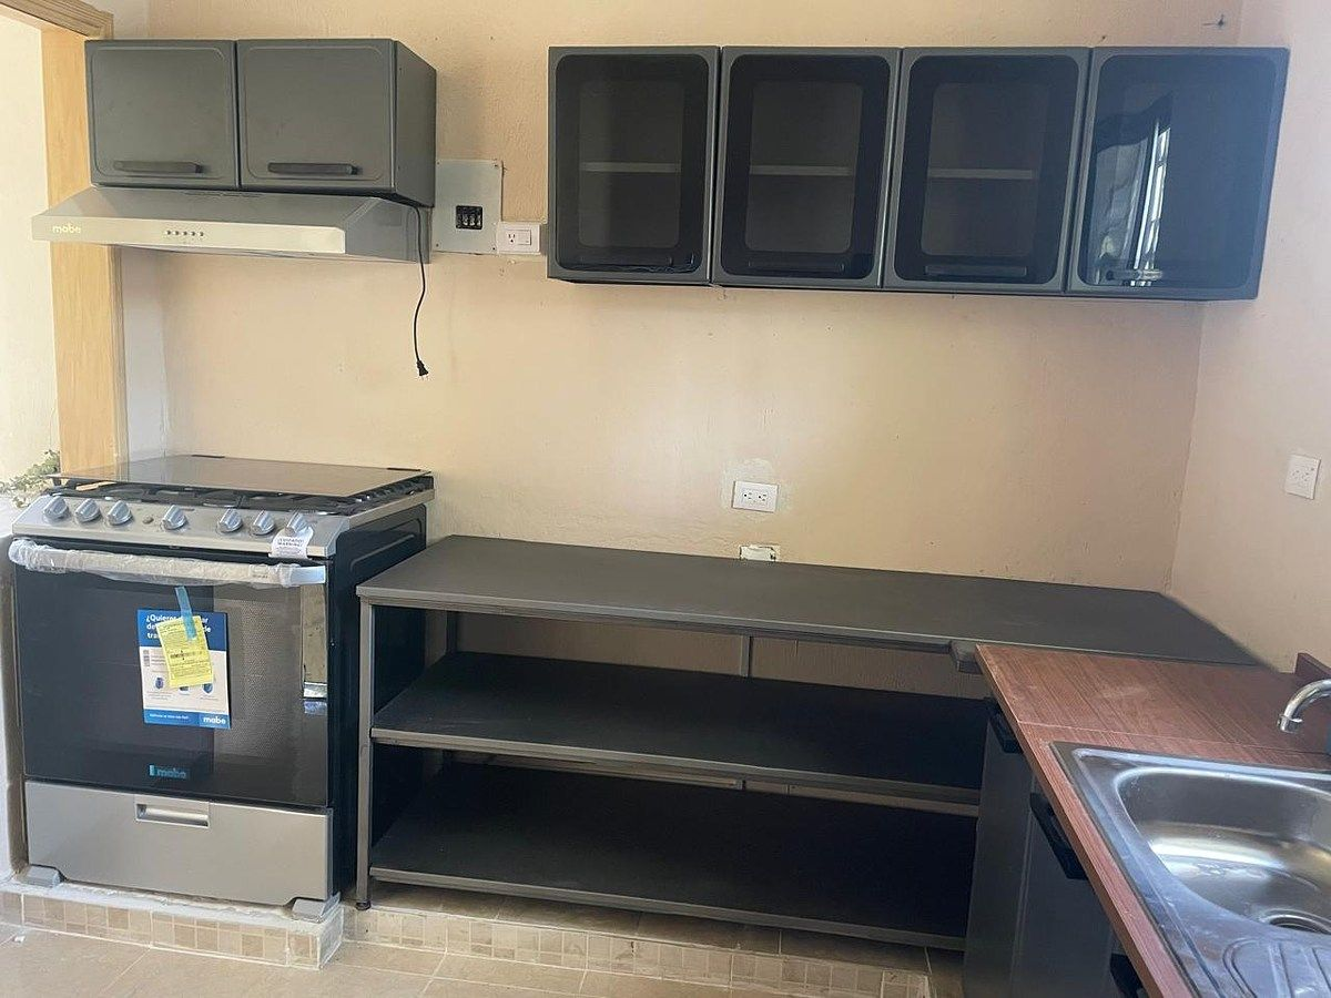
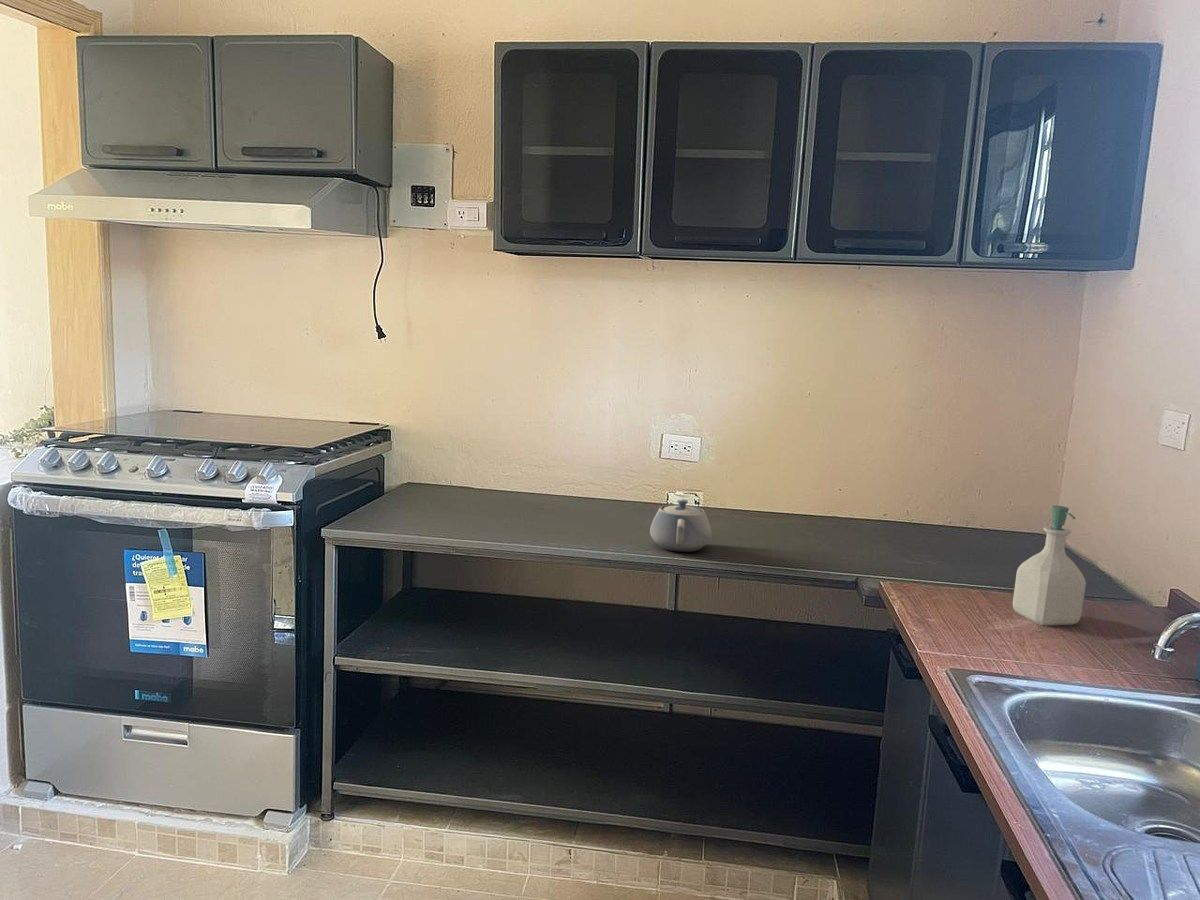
+ soap bottle [1012,505,1087,627]
+ teapot [649,498,712,553]
